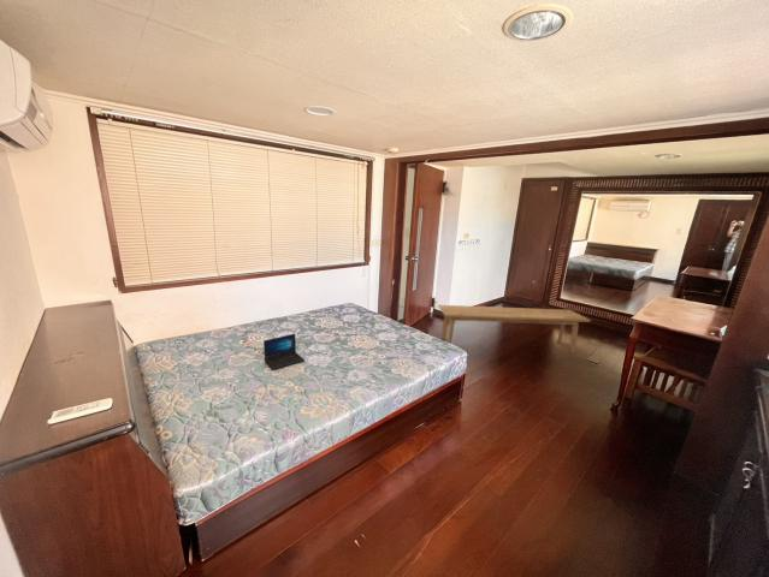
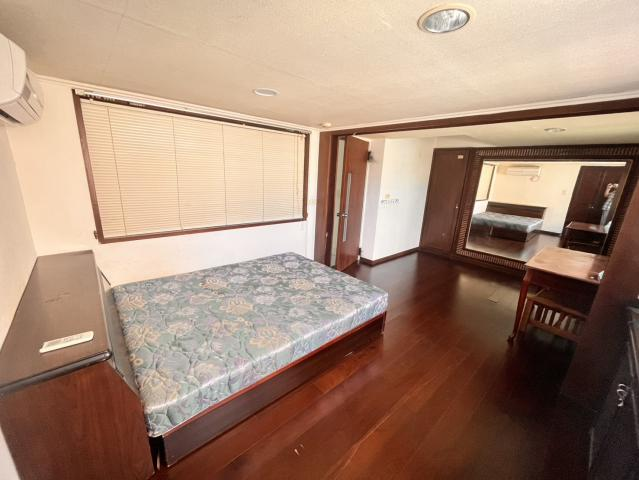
- laptop [262,333,306,370]
- bench [437,304,592,355]
